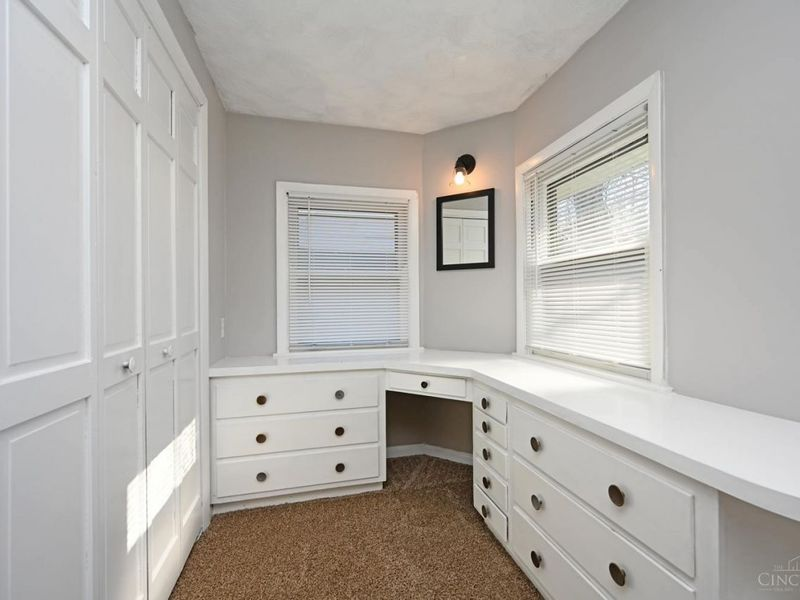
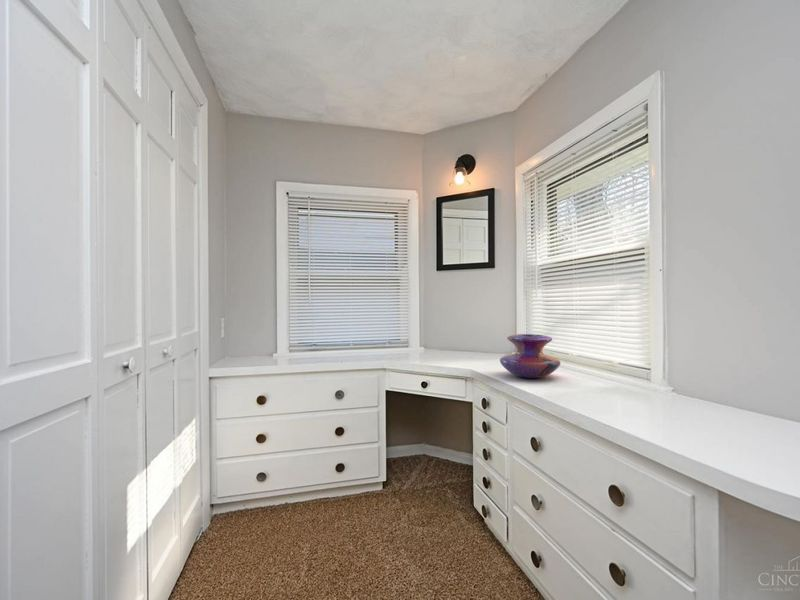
+ decorative vase [499,333,561,379]
